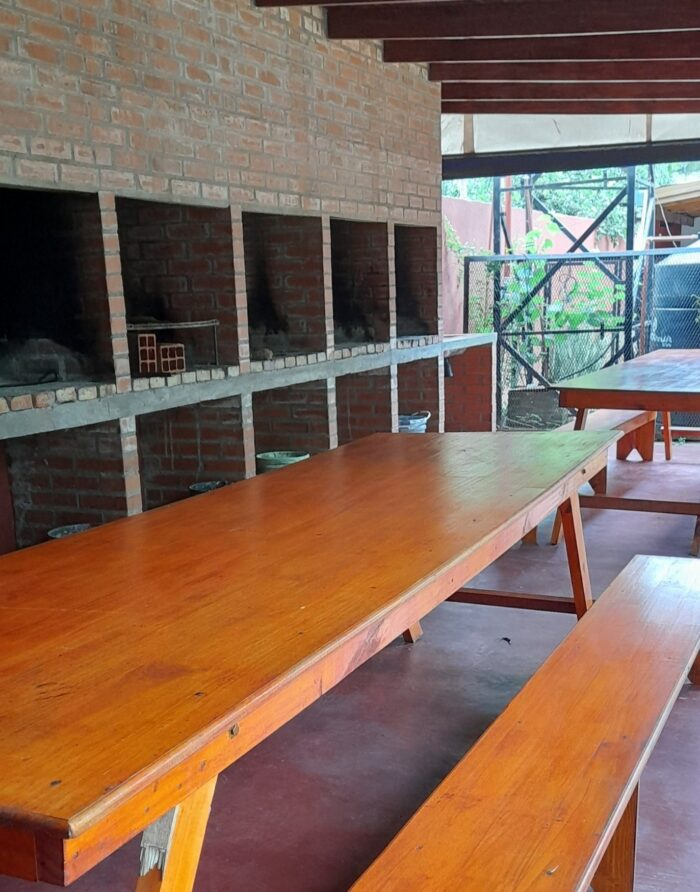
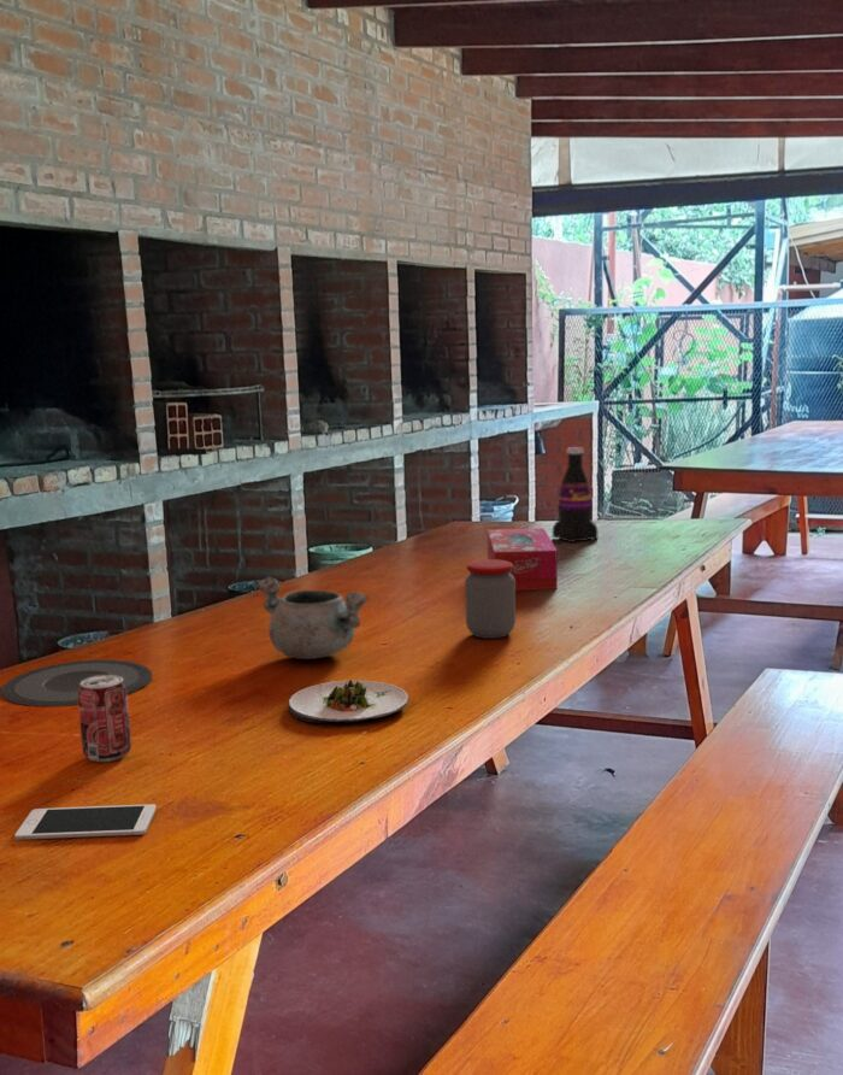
+ tissue box [487,527,559,592]
+ cell phone [13,803,157,841]
+ jar [464,559,517,640]
+ beverage can [77,675,132,763]
+ plate [0,658,153,707]
+ decorative bowl [255,576,370,660]
+ beverage bottle [552,446,600,544]
+ salad plate [287,679,409,724]
